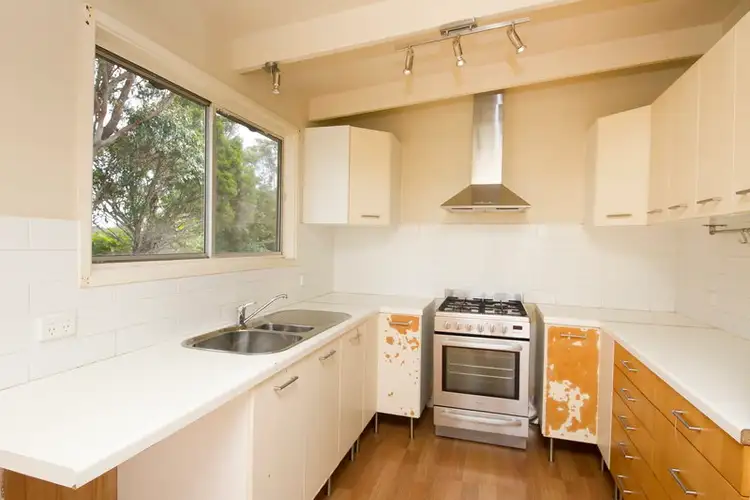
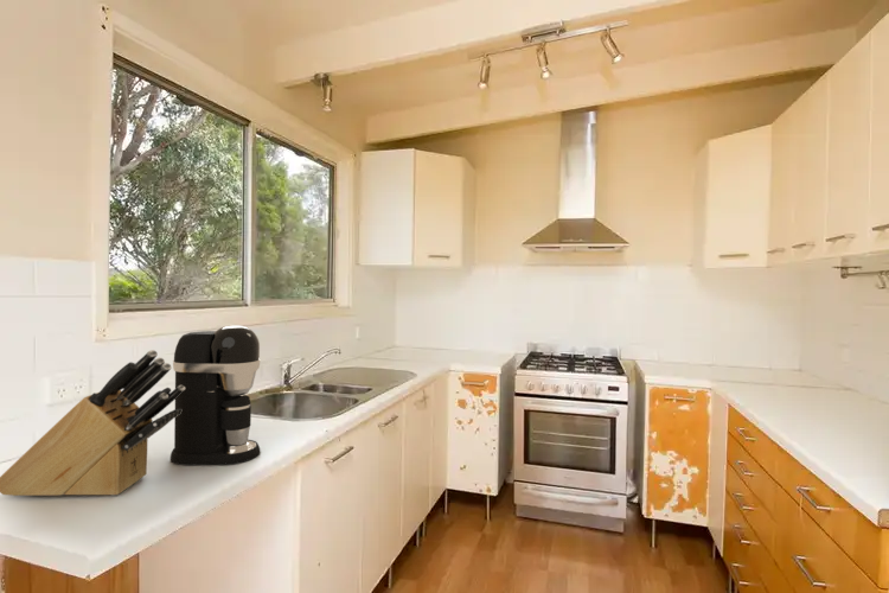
+ coffee maker [170,324,261,466]
+ knife block [0,349,185,497]
